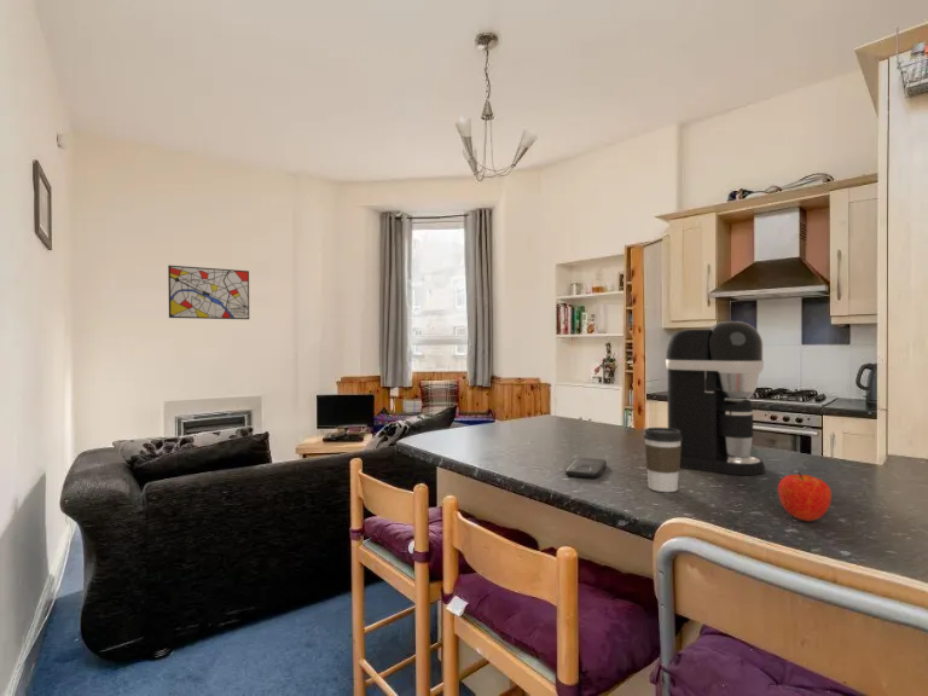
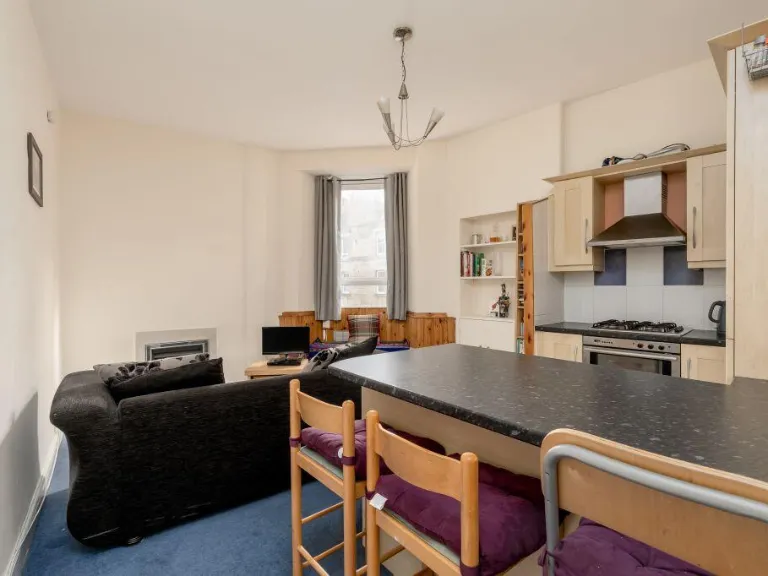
- coffee maker [665,320,766,476]
- wall art [167,265,250,320]
- coffee cup [643,427,683,493]
- fruit [777,470,833,522]
- smartphone [564,457,608,478]
